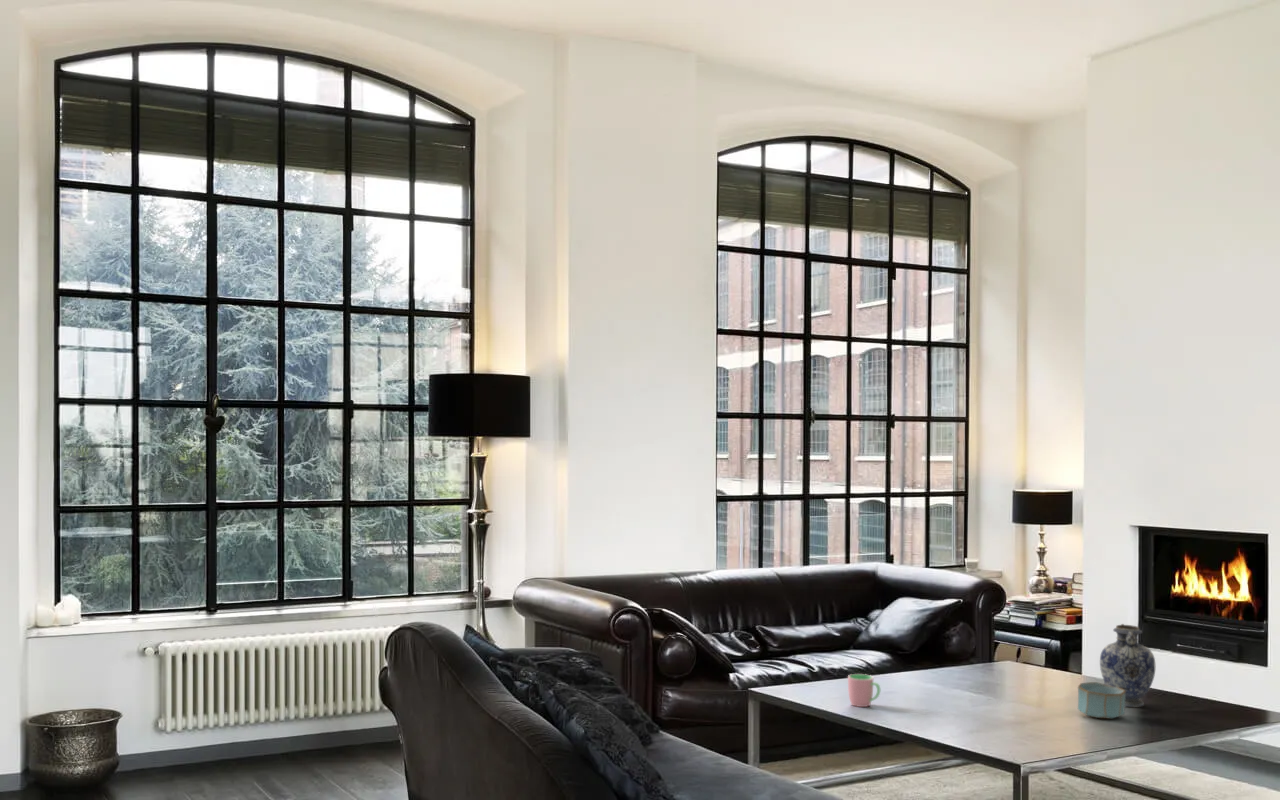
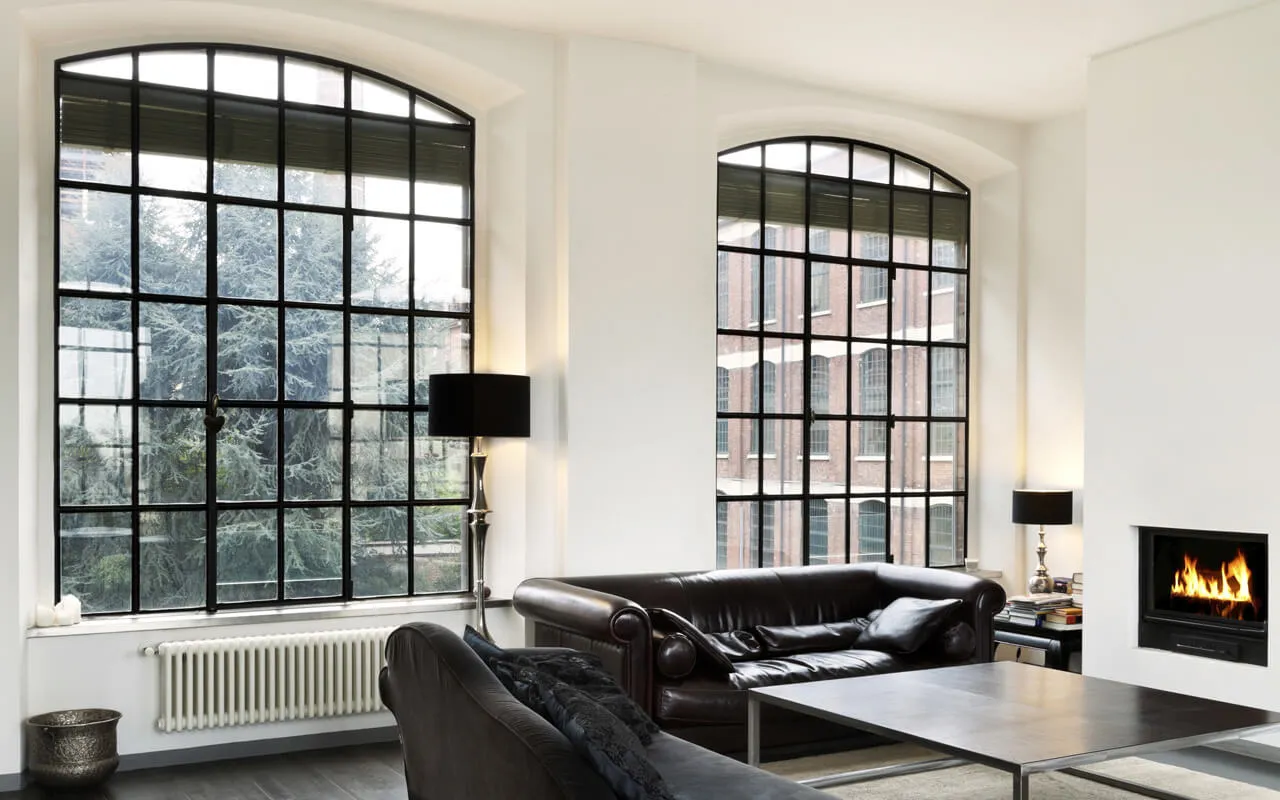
- decorative vase [1099,623,1156,709]
- bowl [1077,681,1126,719]
- cup [847,673,881,708]
